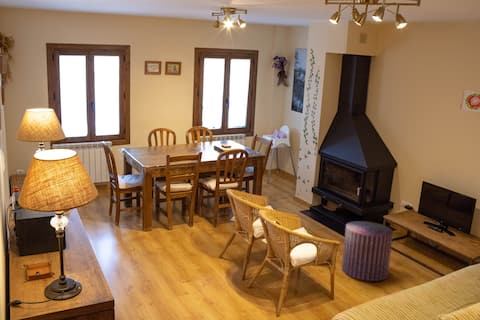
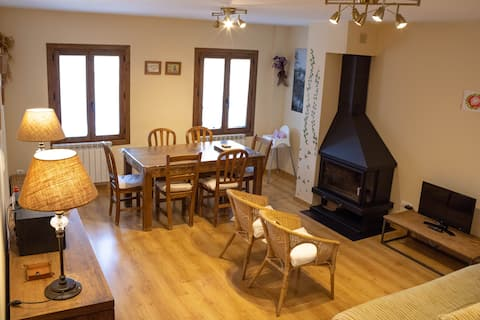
- pouf [341,220,394,282]
